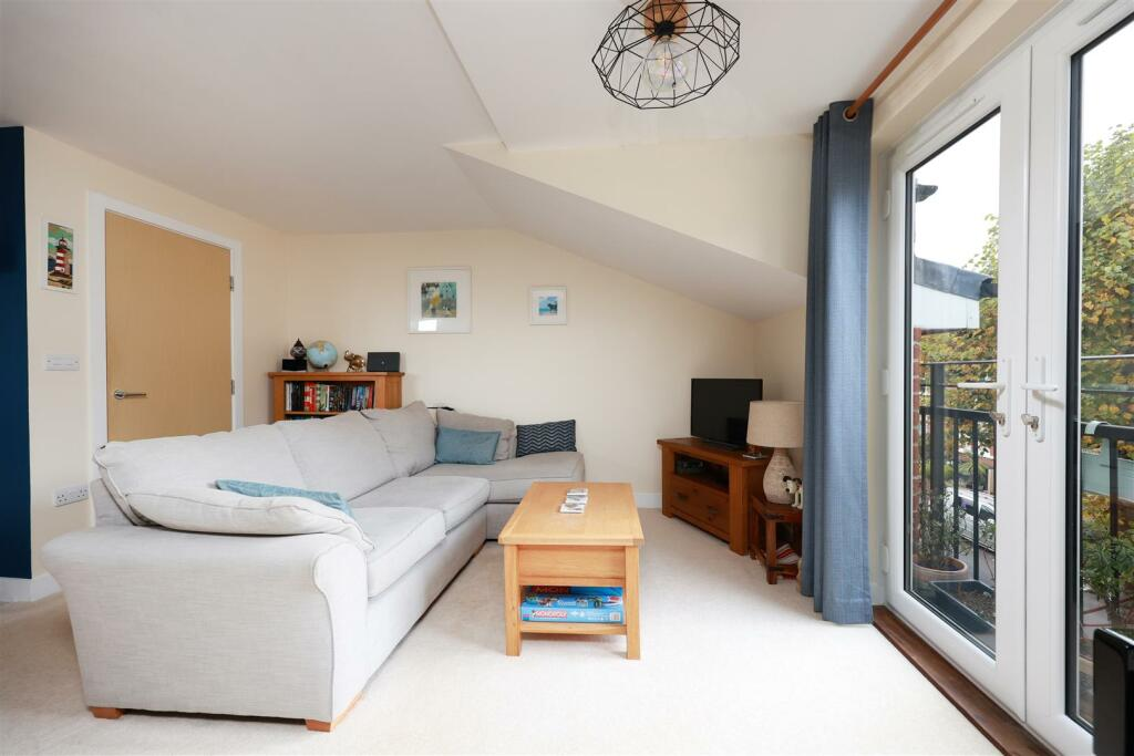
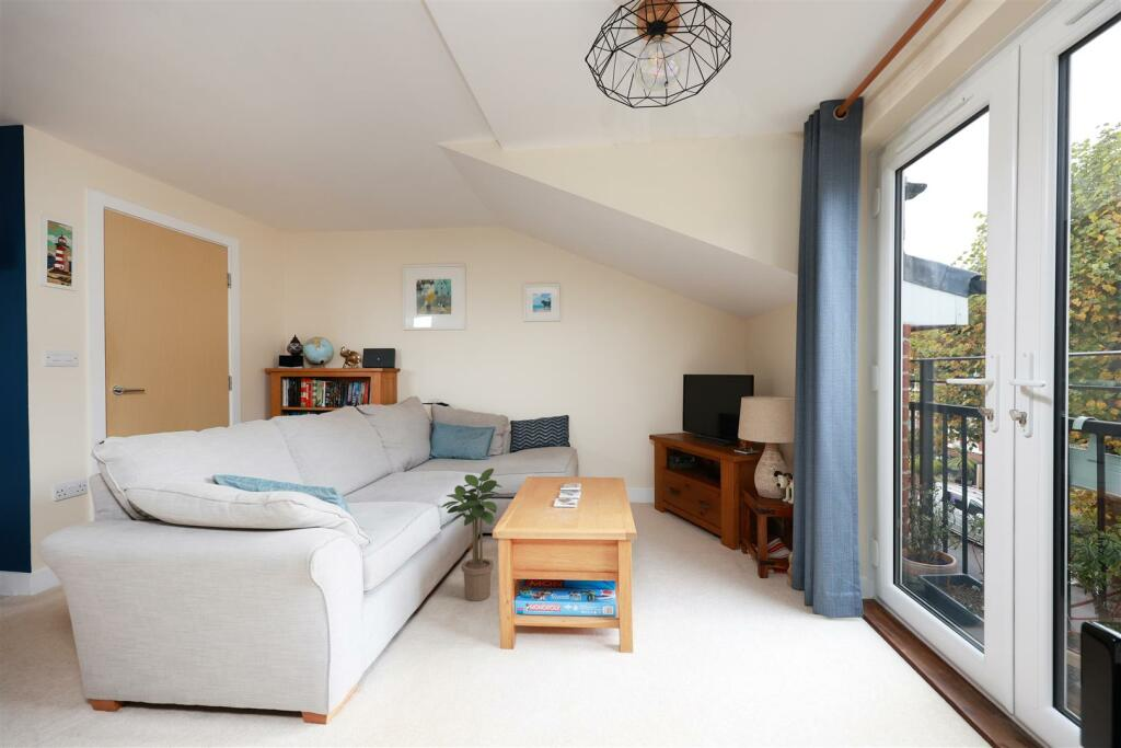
+ potted plant [440,468,502,602]
